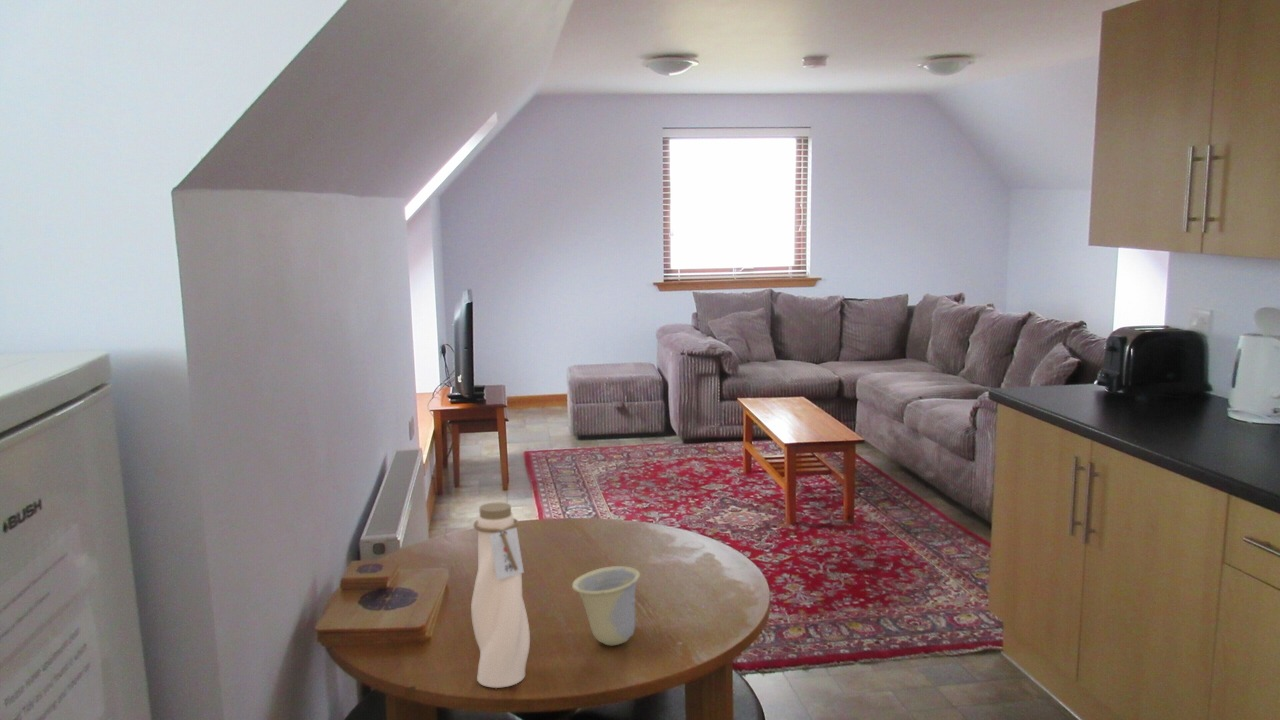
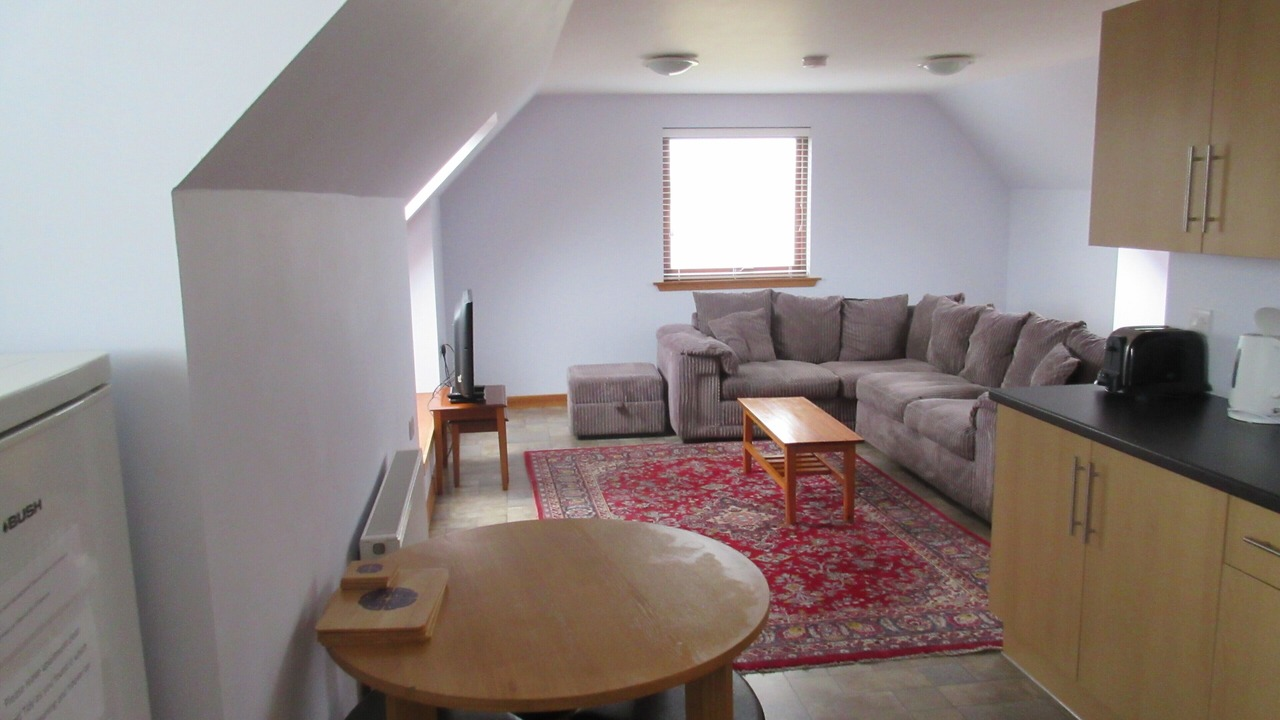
- cup [571,565,641,646]
- water bottle [470,502,531,689]
